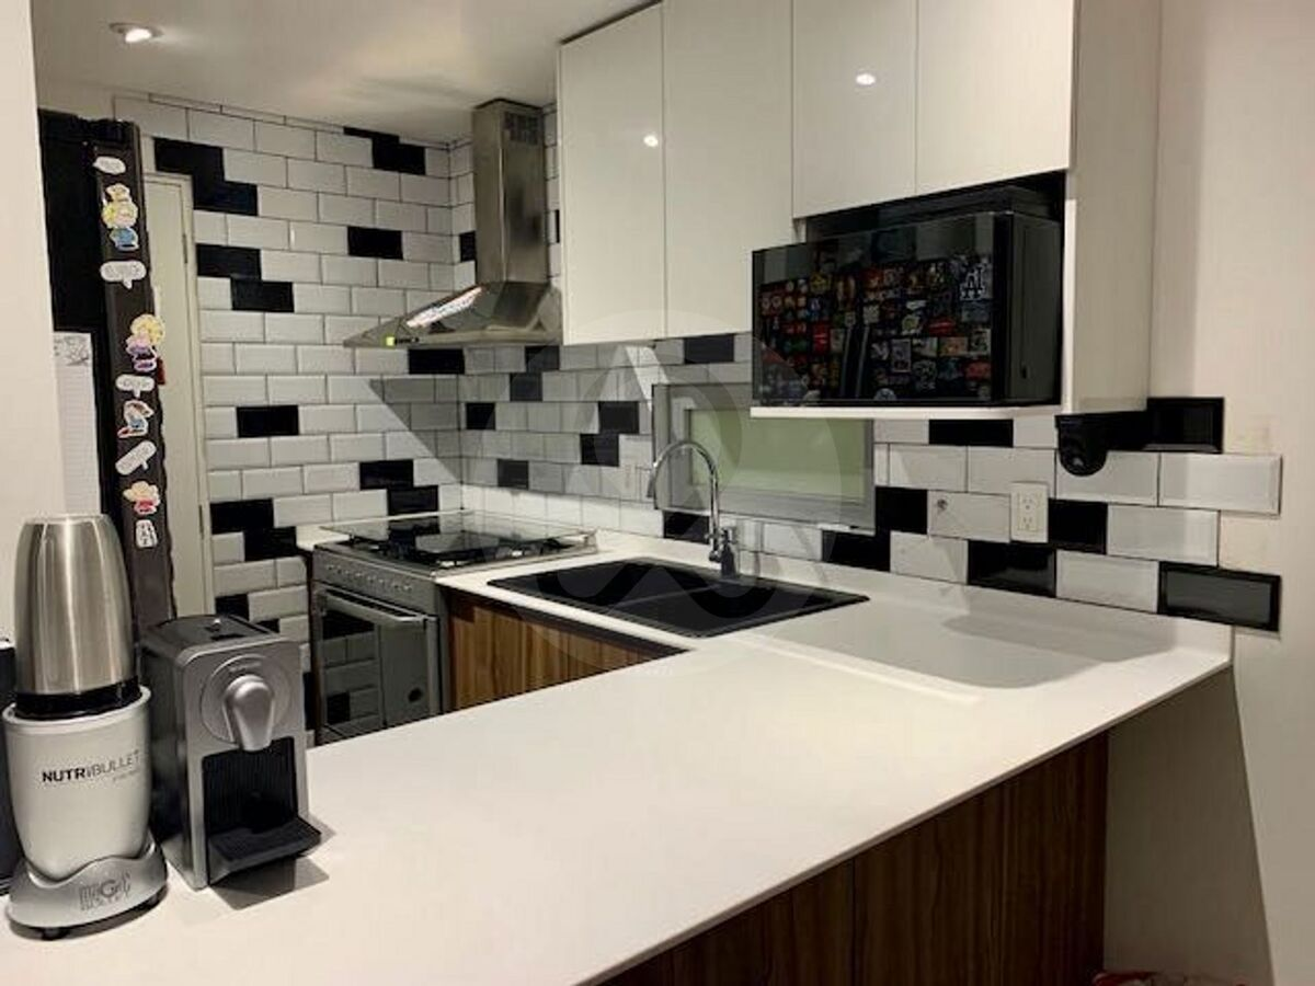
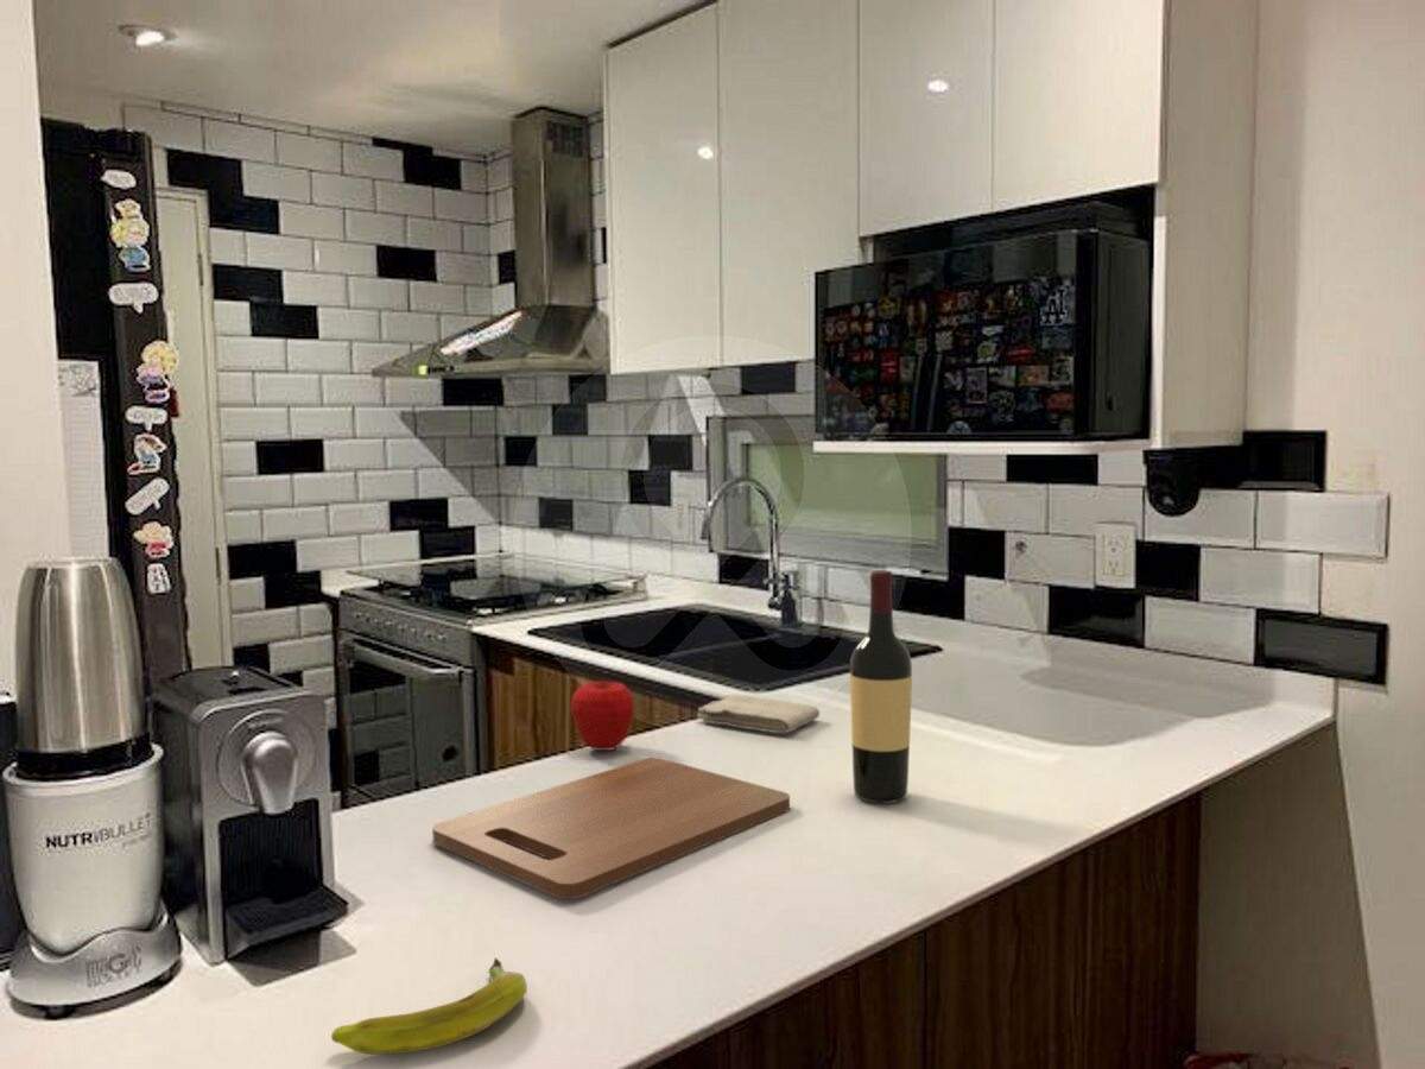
+ apple [570,677,636,752]
+ washcloth [696,692,821,734]
+ cutting board [431,757,791,900]
+ banana [330,957,528,1056]
+ wine bottle [849,569,913,804]
